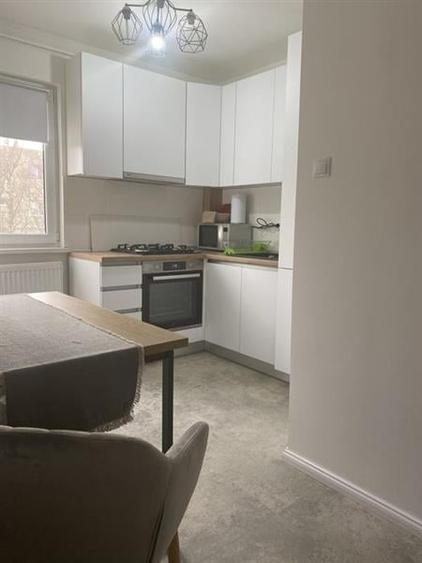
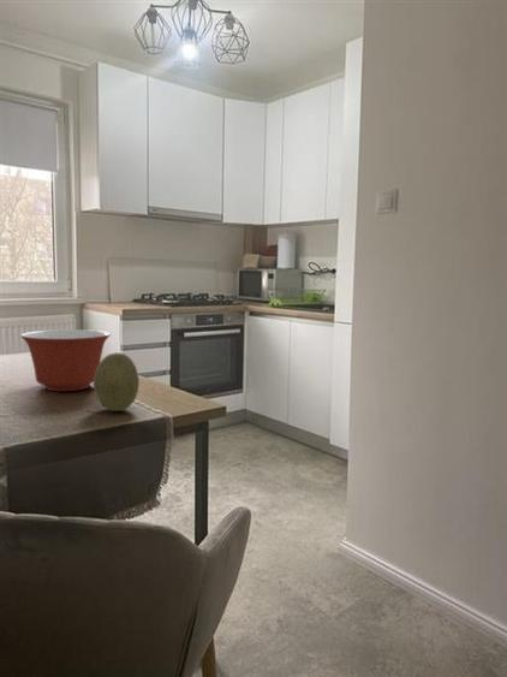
+ fruit [93,351,141,412]
+ mixing bowl [19,328,112,392]
